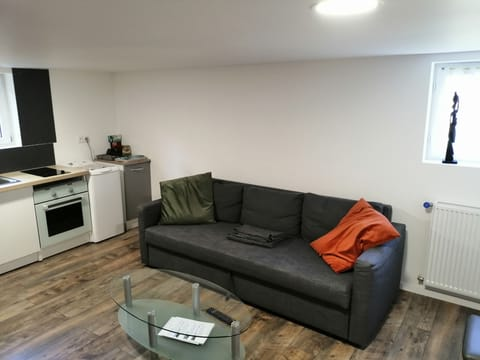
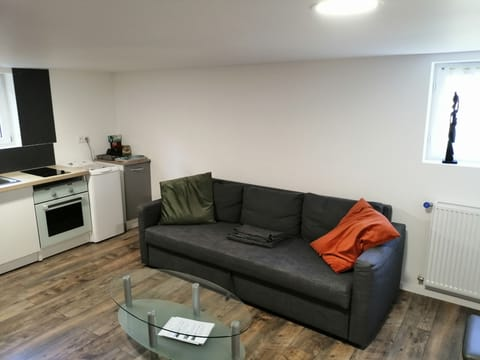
- remote control [205,306,237,325]
